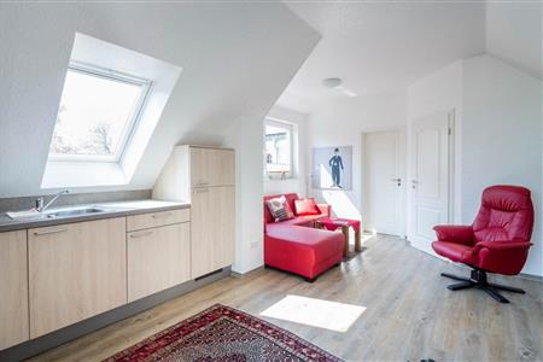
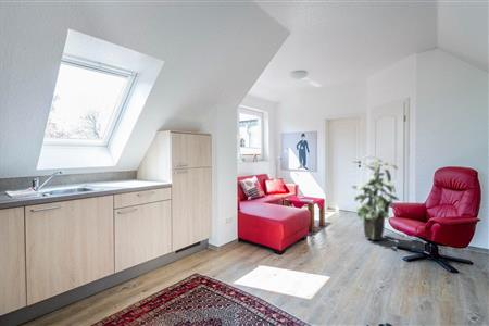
+ indoor plant [350,154,400,241]
